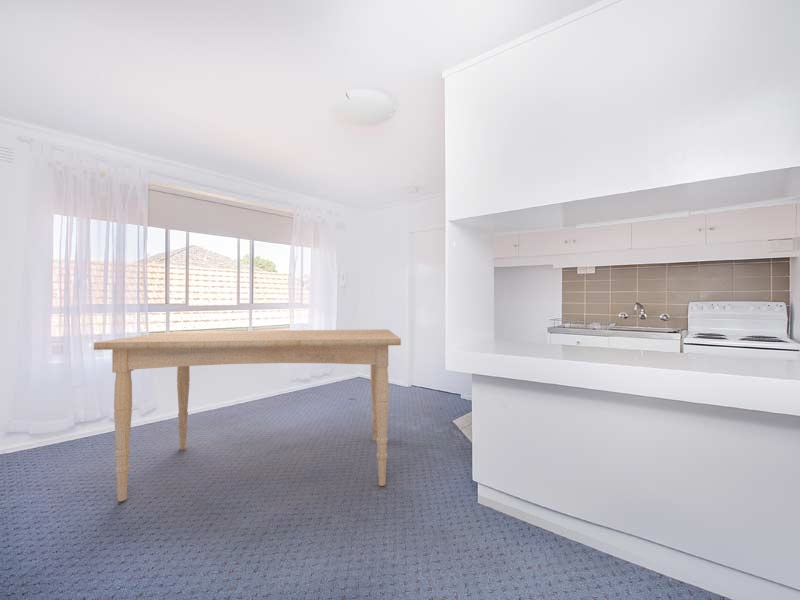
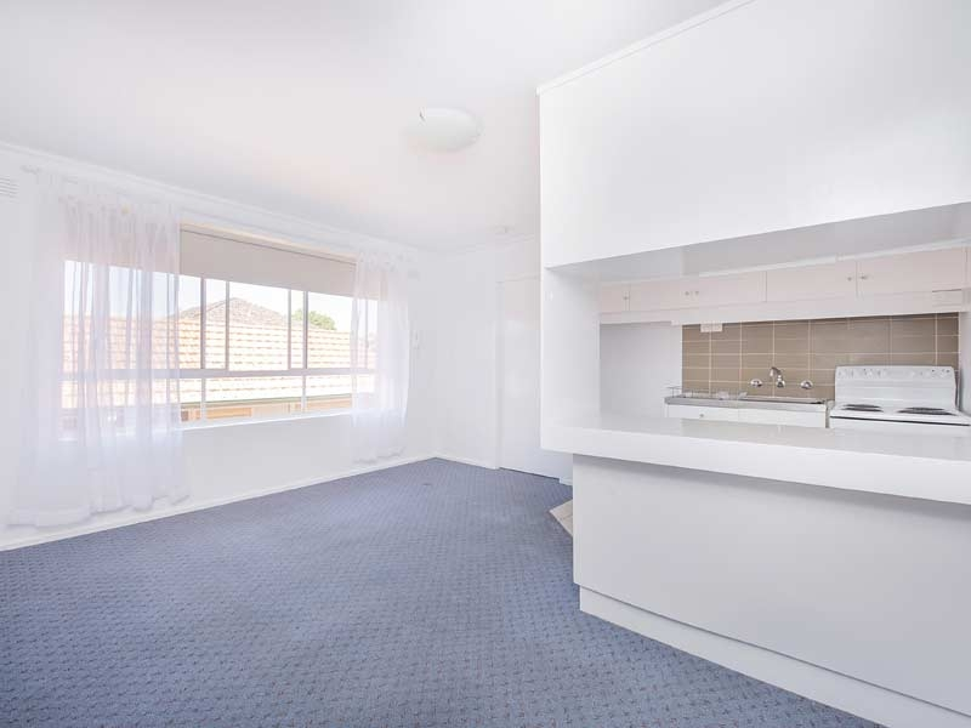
- dining table [93,328,402,502]
